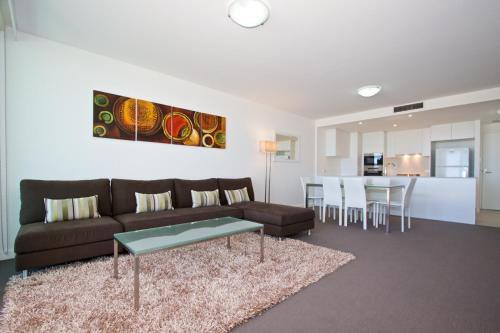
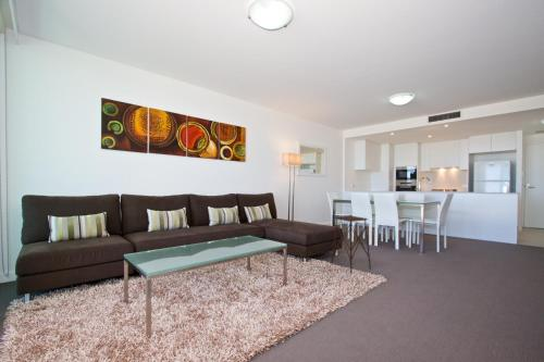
+ side table [331,215,372,274]
